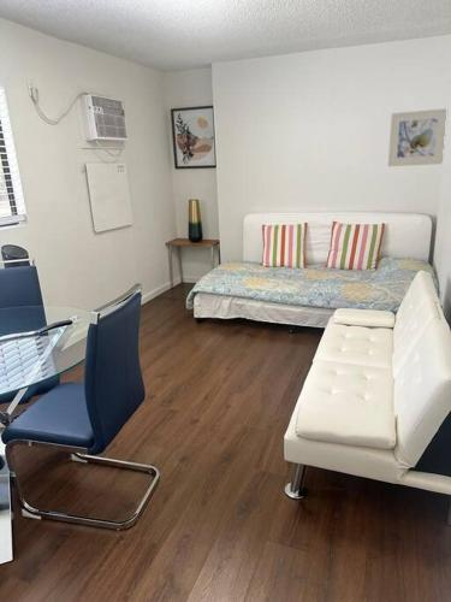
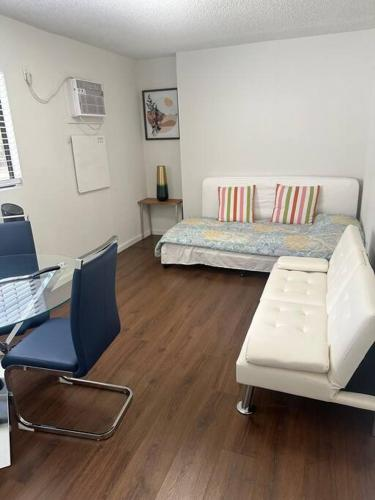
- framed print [387,107,447,167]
